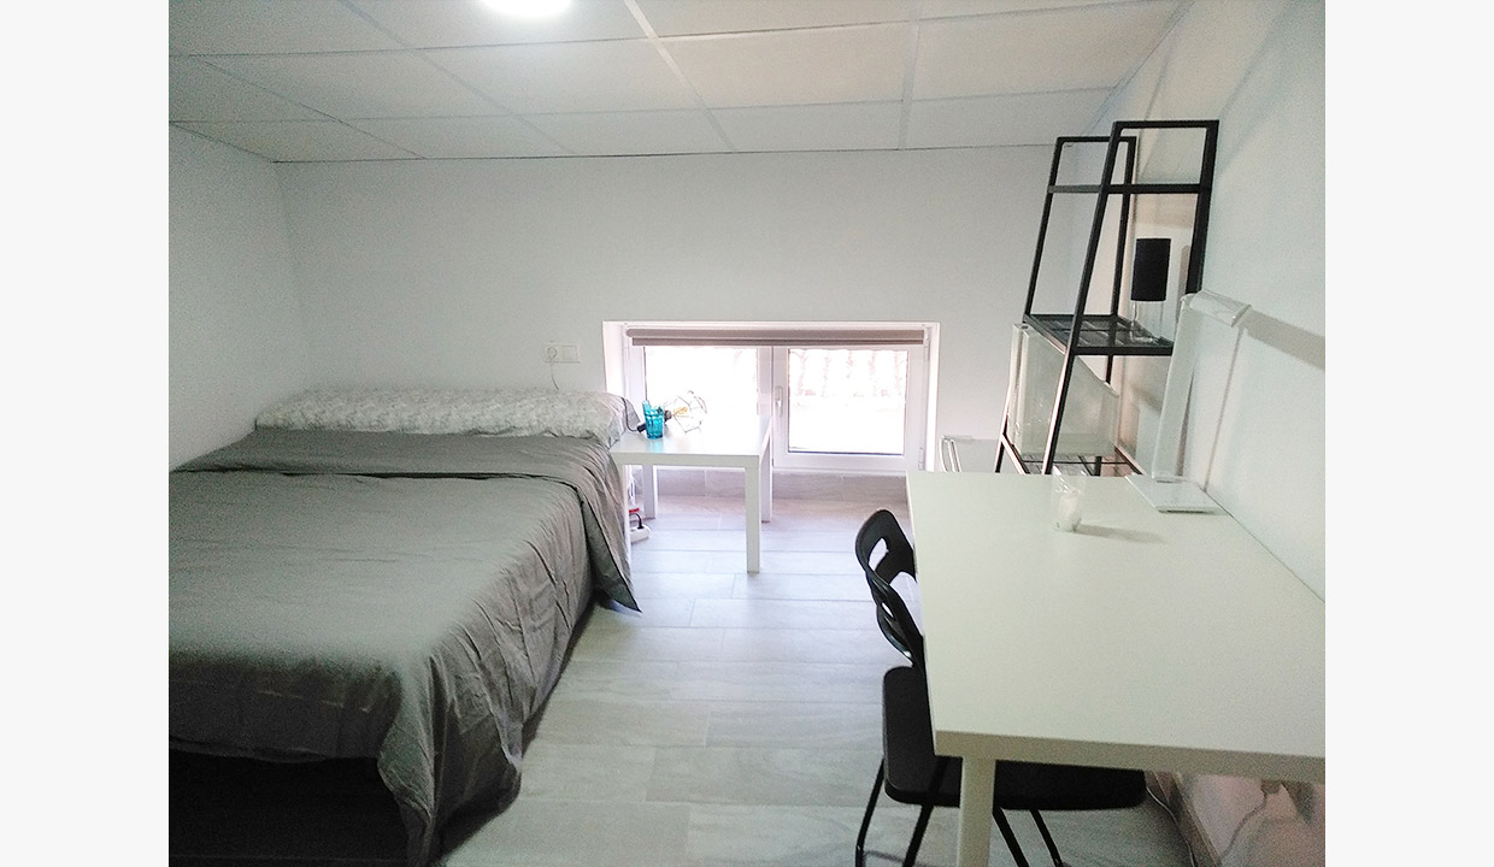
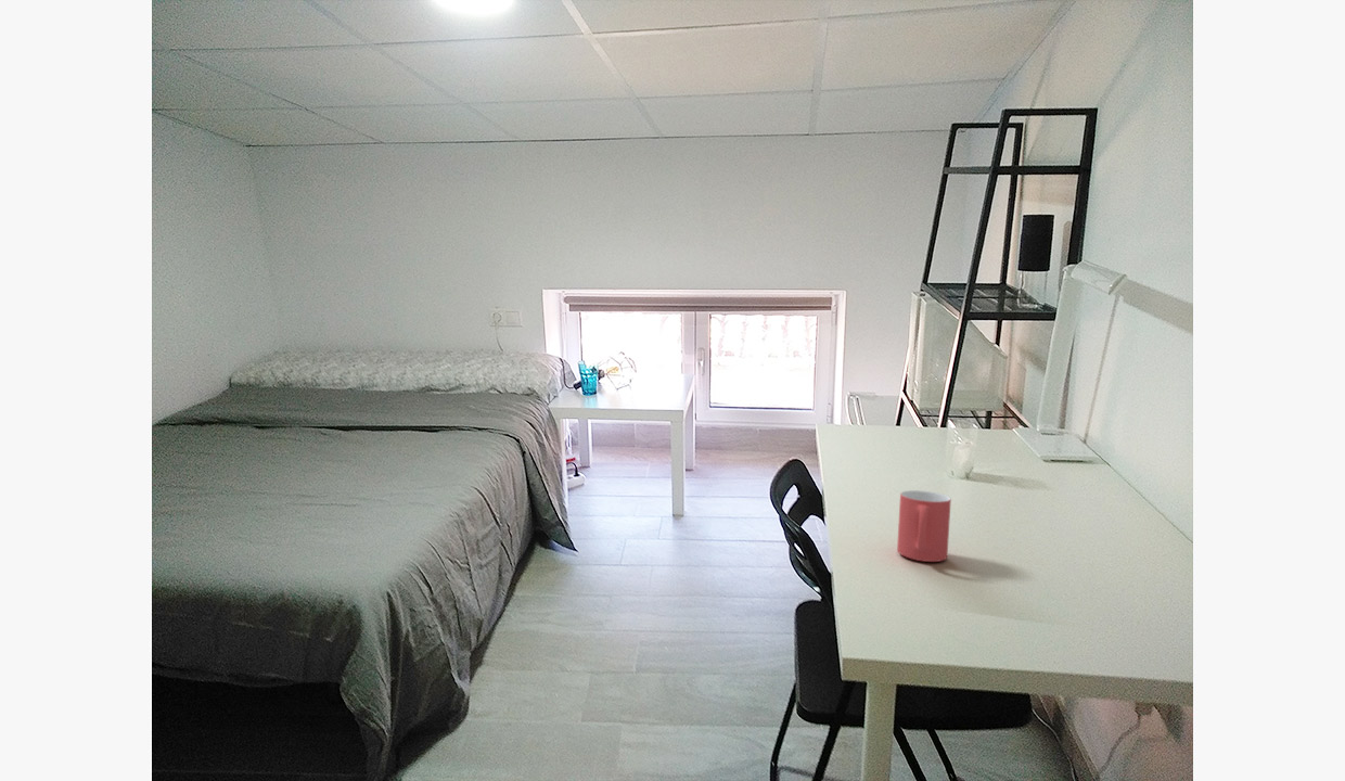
+ mug [896,489,952,563]
